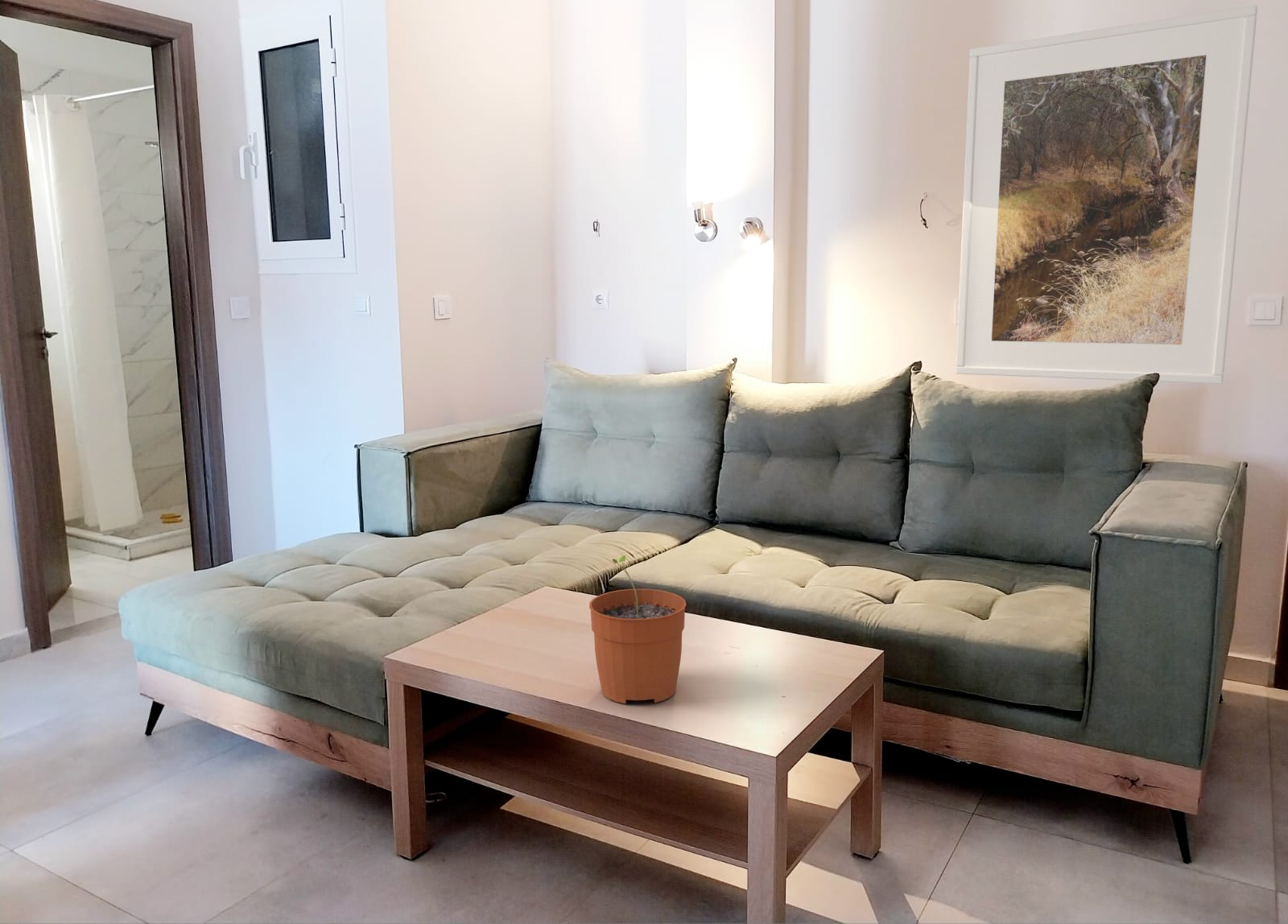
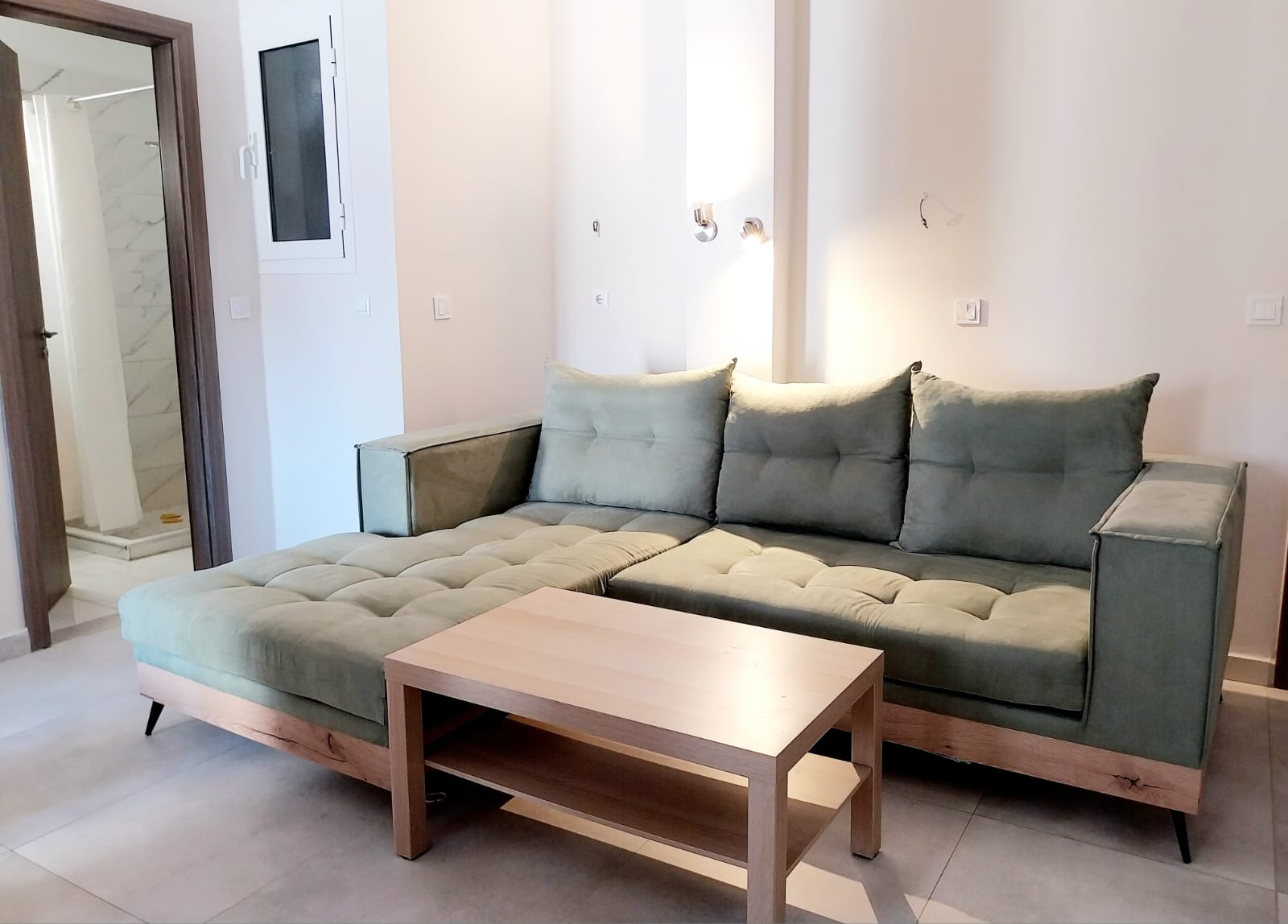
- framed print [955,5,1258,385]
- plant pot [588,555,687,704]
